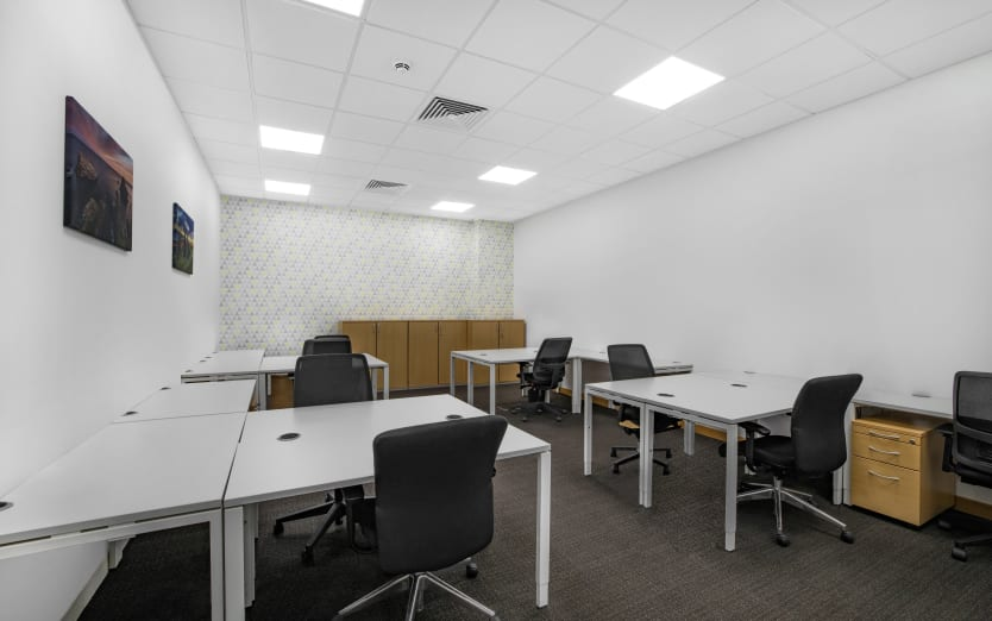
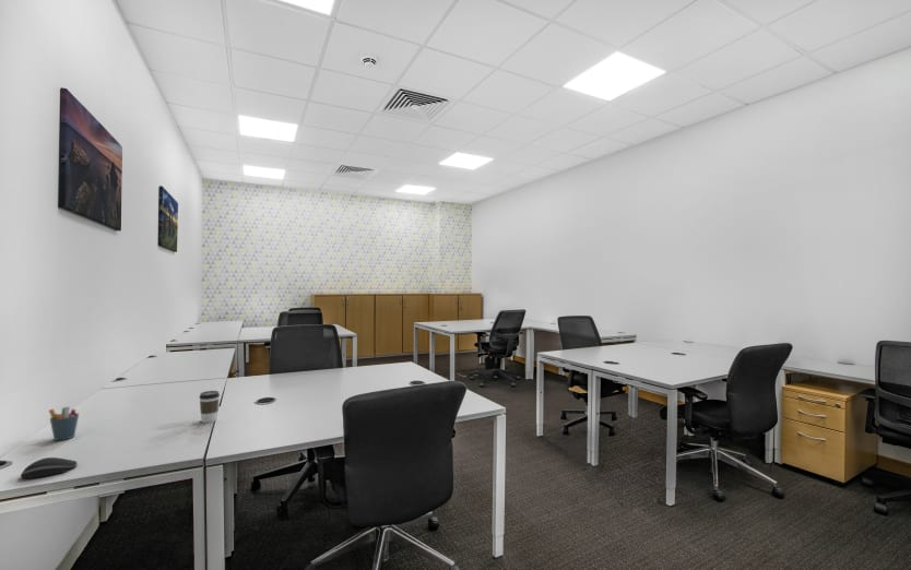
+ computer mouse [20,456,79,479]
+ pen holder [48,405,80,441]
+ coffee cup [199,390,221,424]
